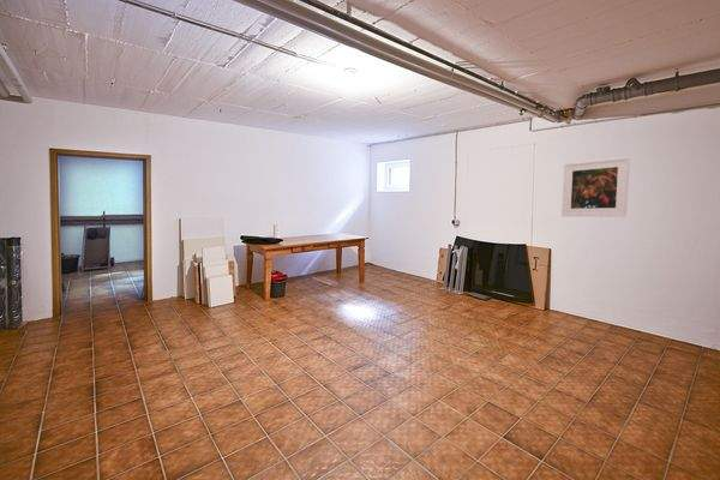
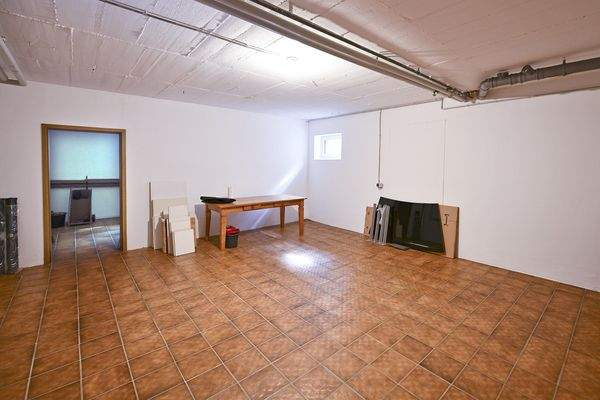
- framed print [560,156,631,217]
